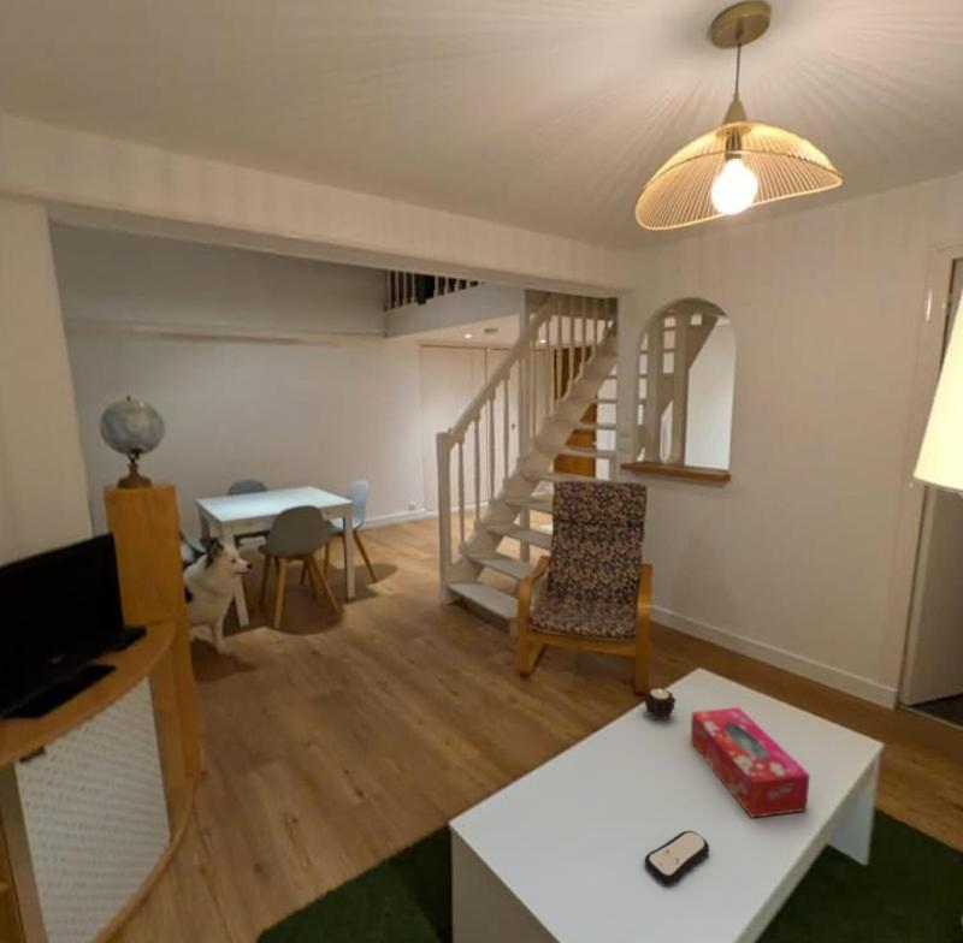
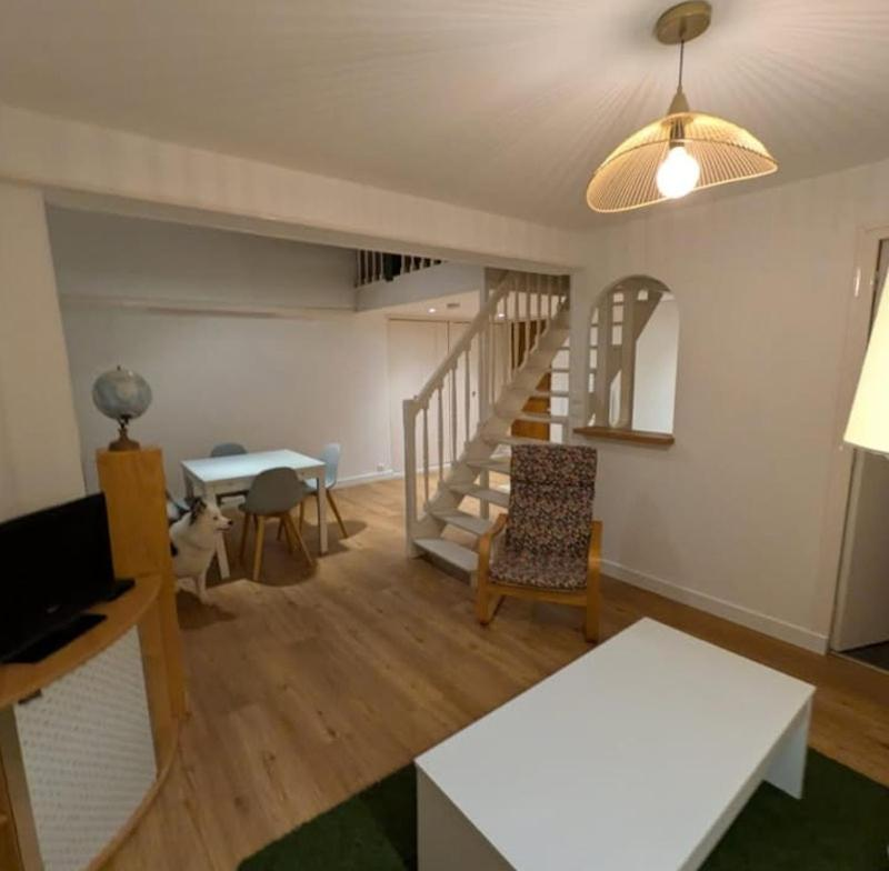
- remote control [644,830,710,885]
- tissue box [690,706,811,819]
- candle [643,687,678,720]
